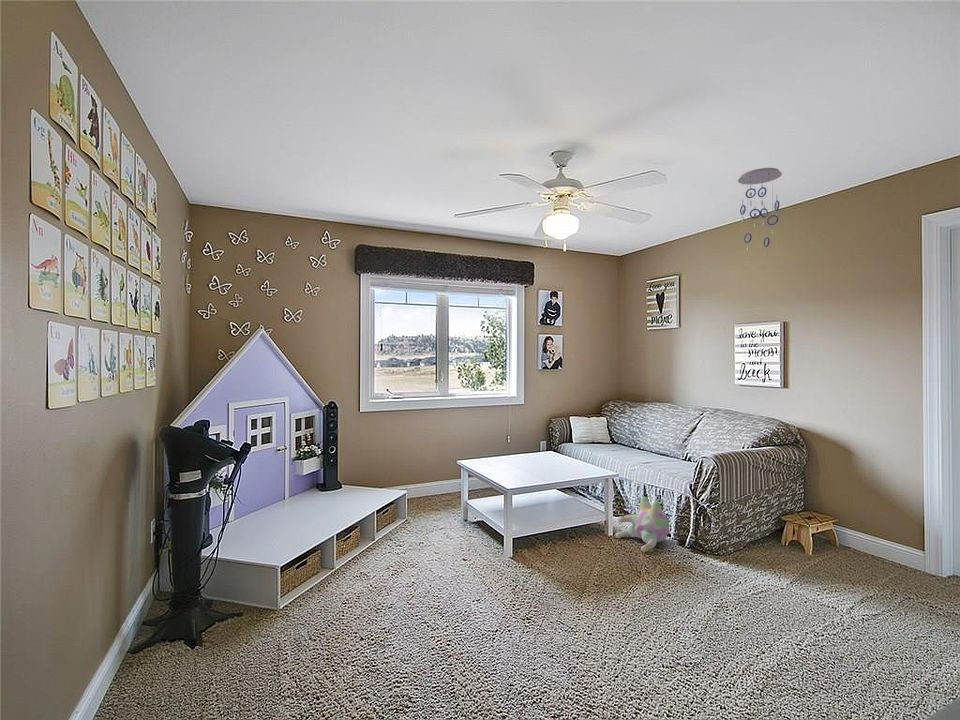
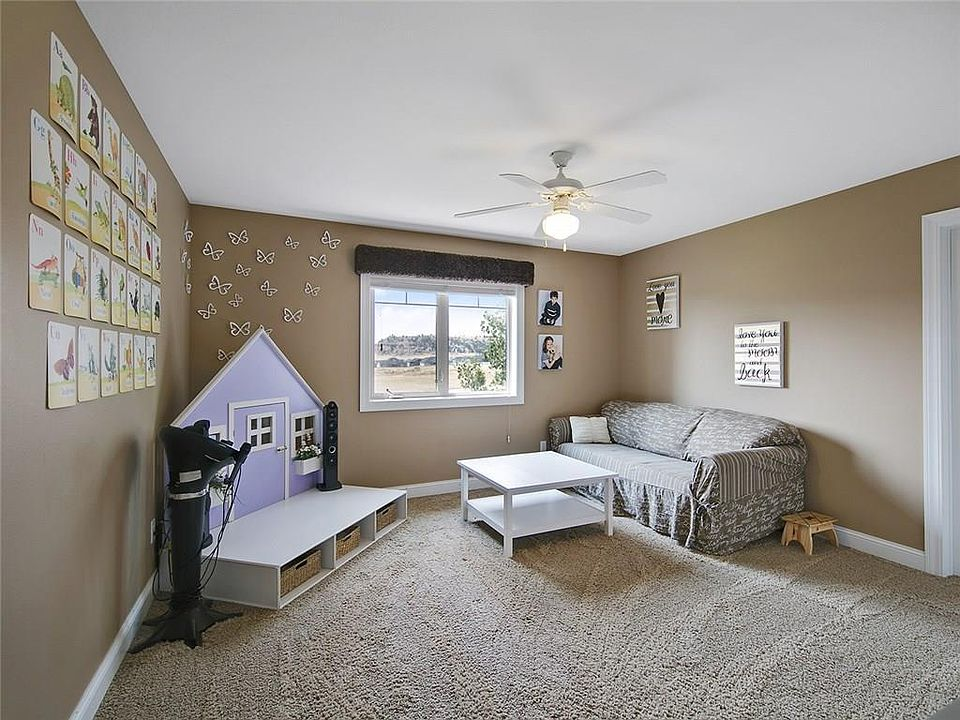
- ceiling mobile [737,167,783,257]
- plush toy [615,496,670,553]
